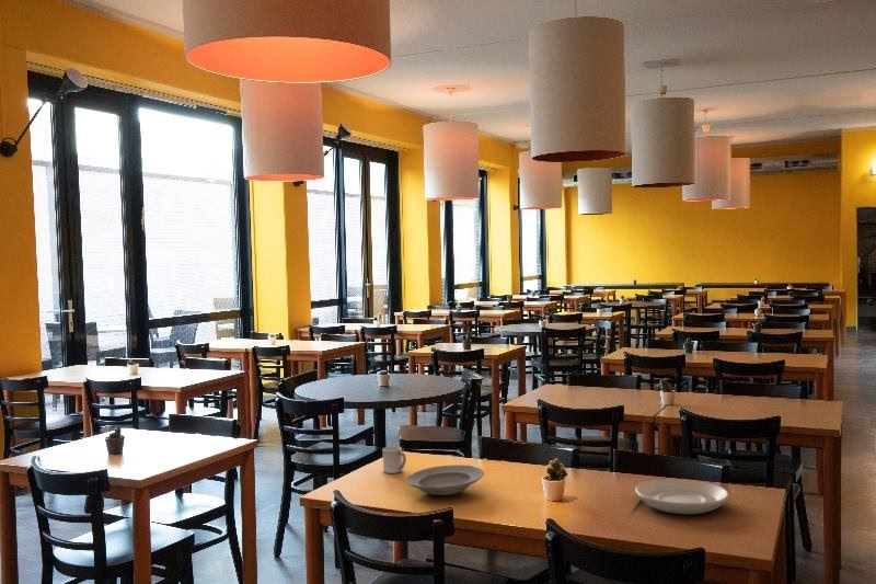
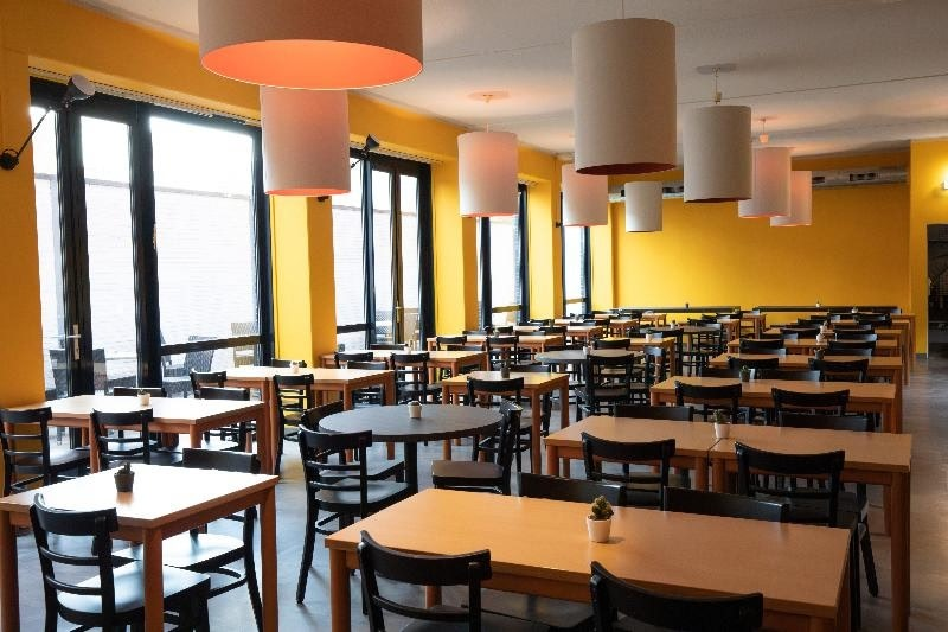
- plate [404,463,485,496]
- cup [382,446,407,474]
- plate [634,478,730,515]
